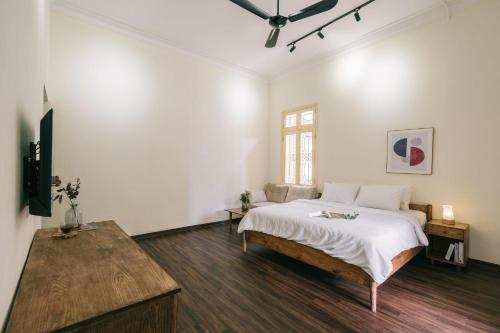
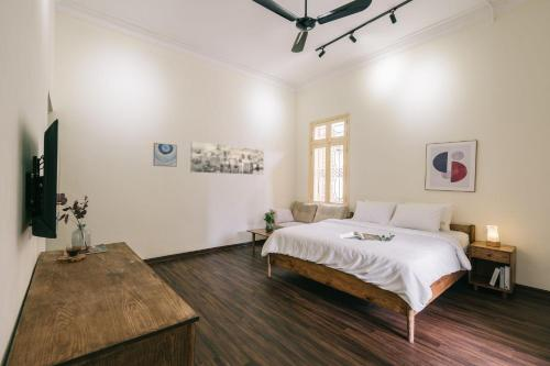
+ wall art [189,141,265,176]
+ wall art [152,142,178,168]
